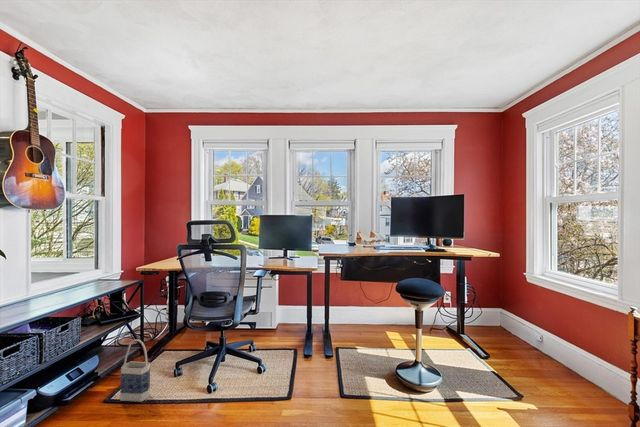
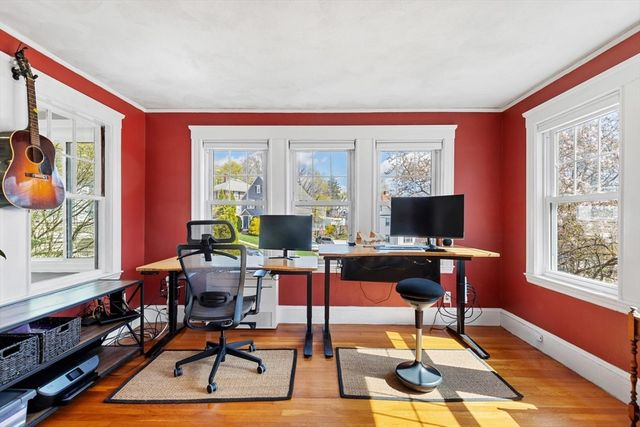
- bag [119,338,151,403]
